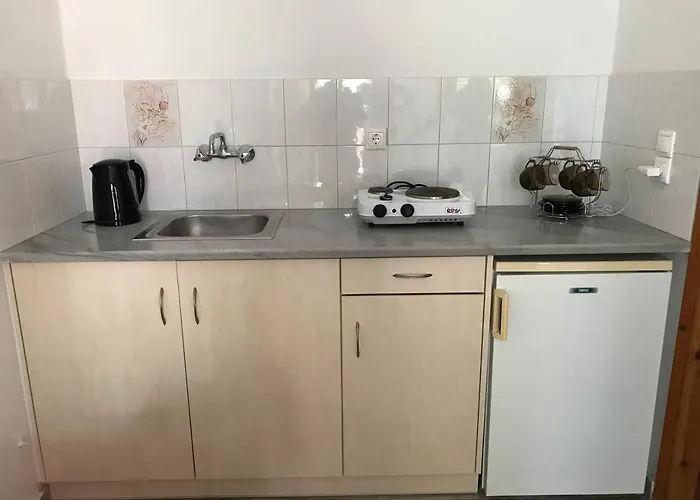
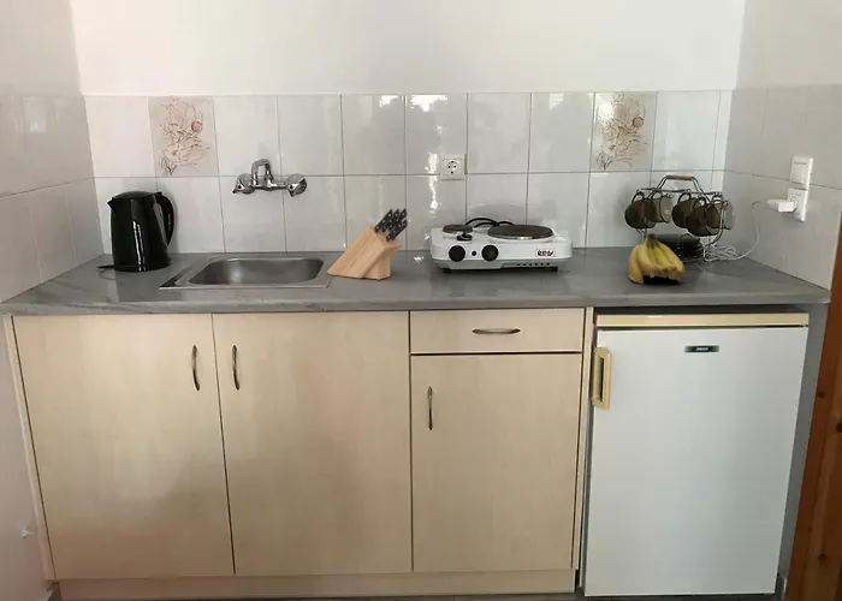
+ knife block [326,207,409,280]
+ fruit [627,232,686,285]
